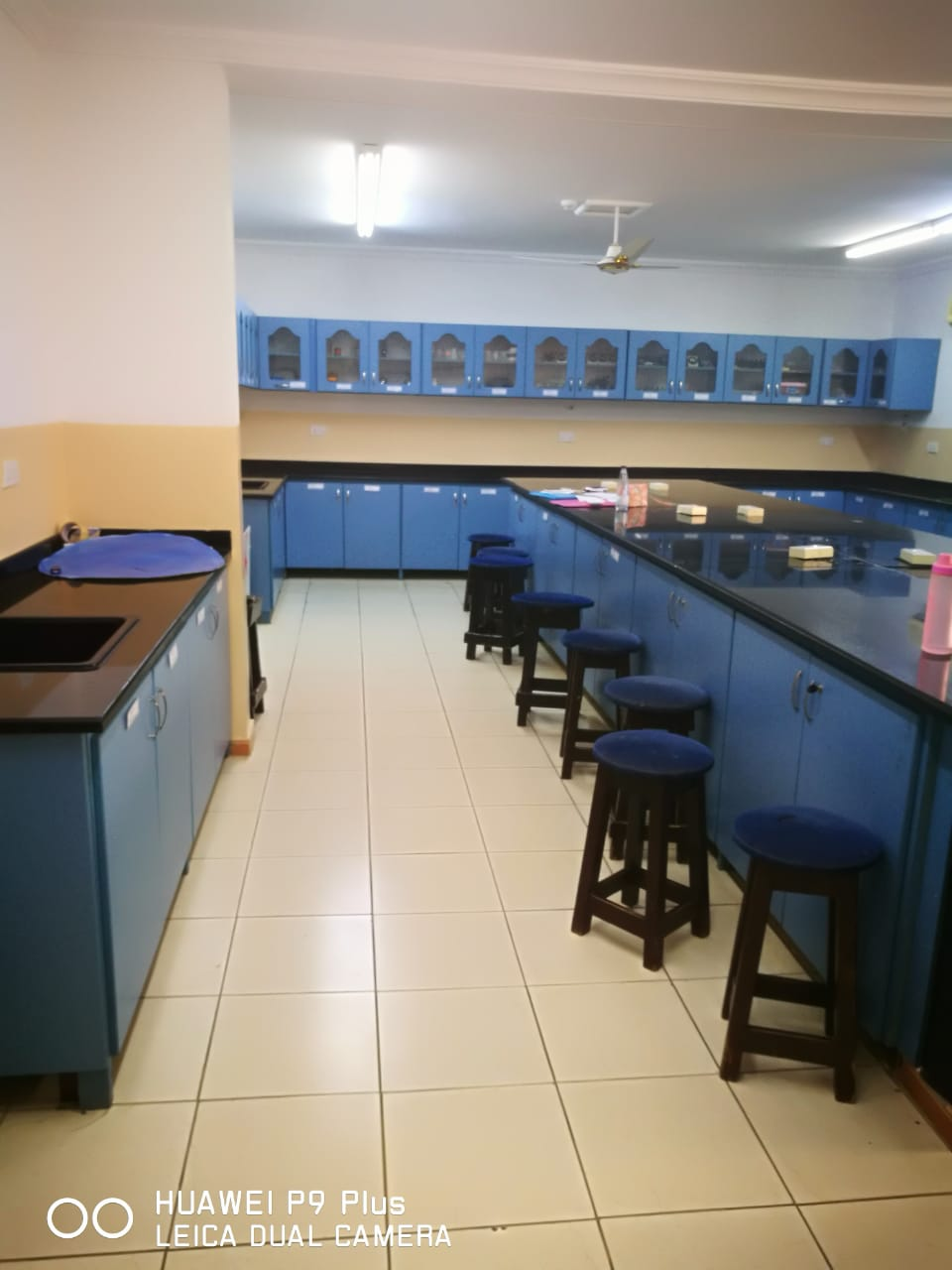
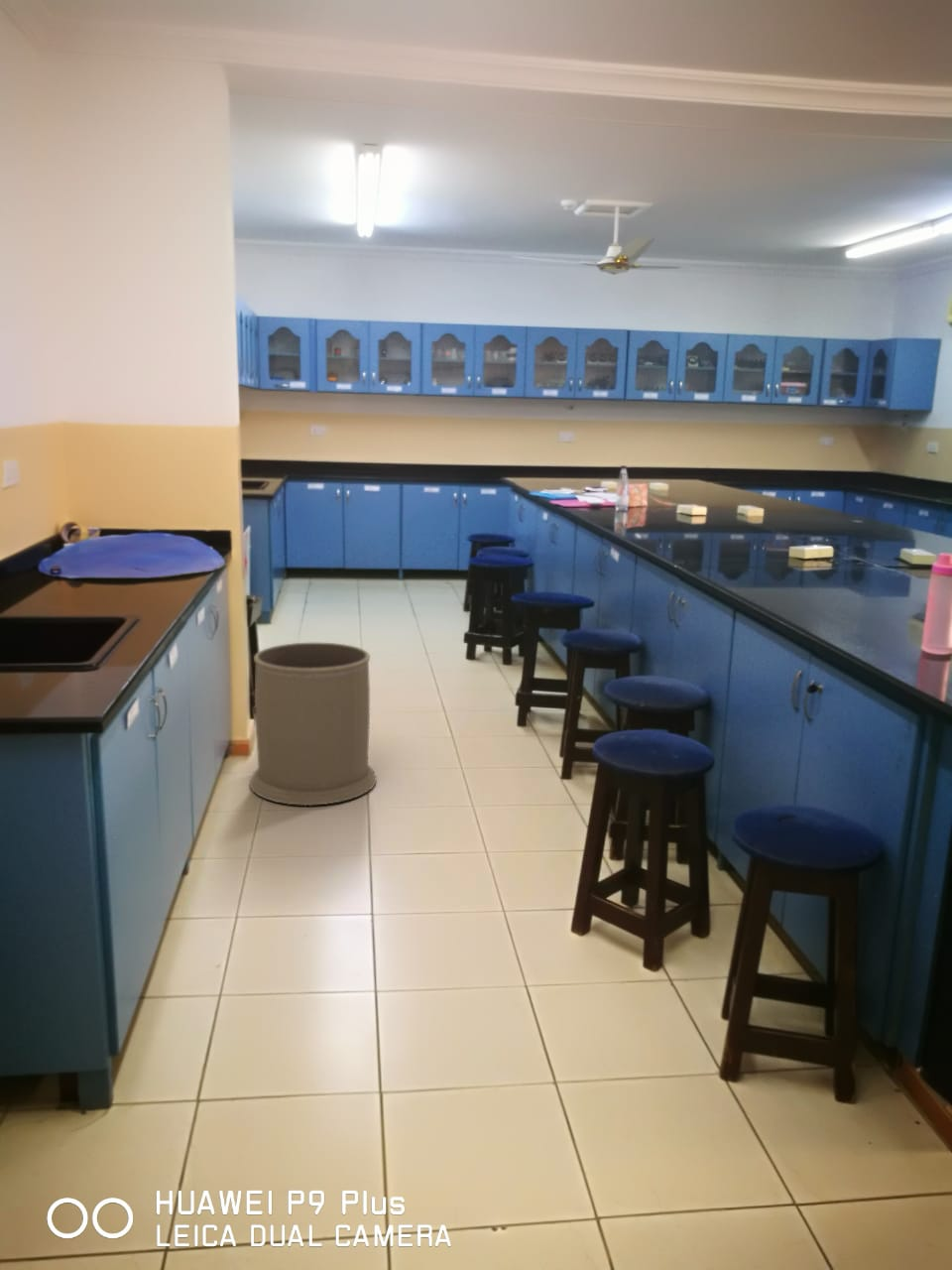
+ trash can [249,642,377,807]
